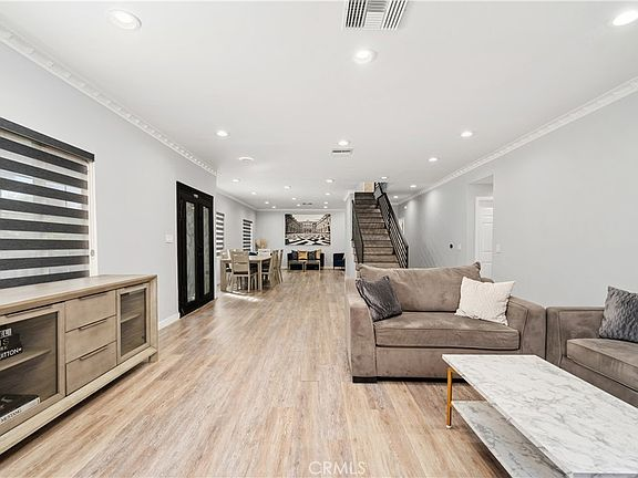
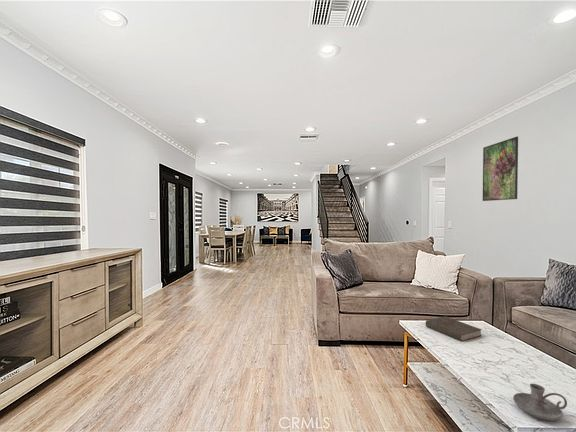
+ candle holder [512,383,568,422]
+ book [425,315,483,342]
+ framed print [482,136,519,202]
